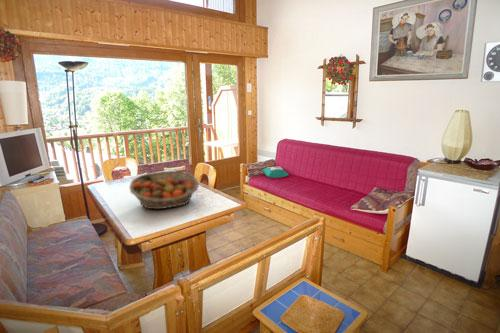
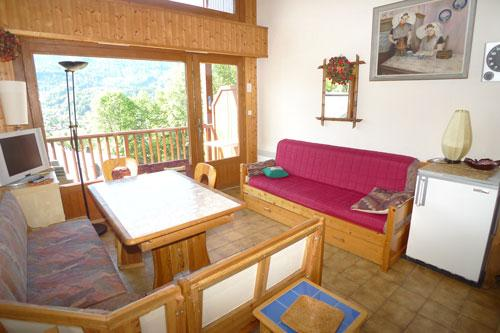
- fruit basket [129,169,200,210]
